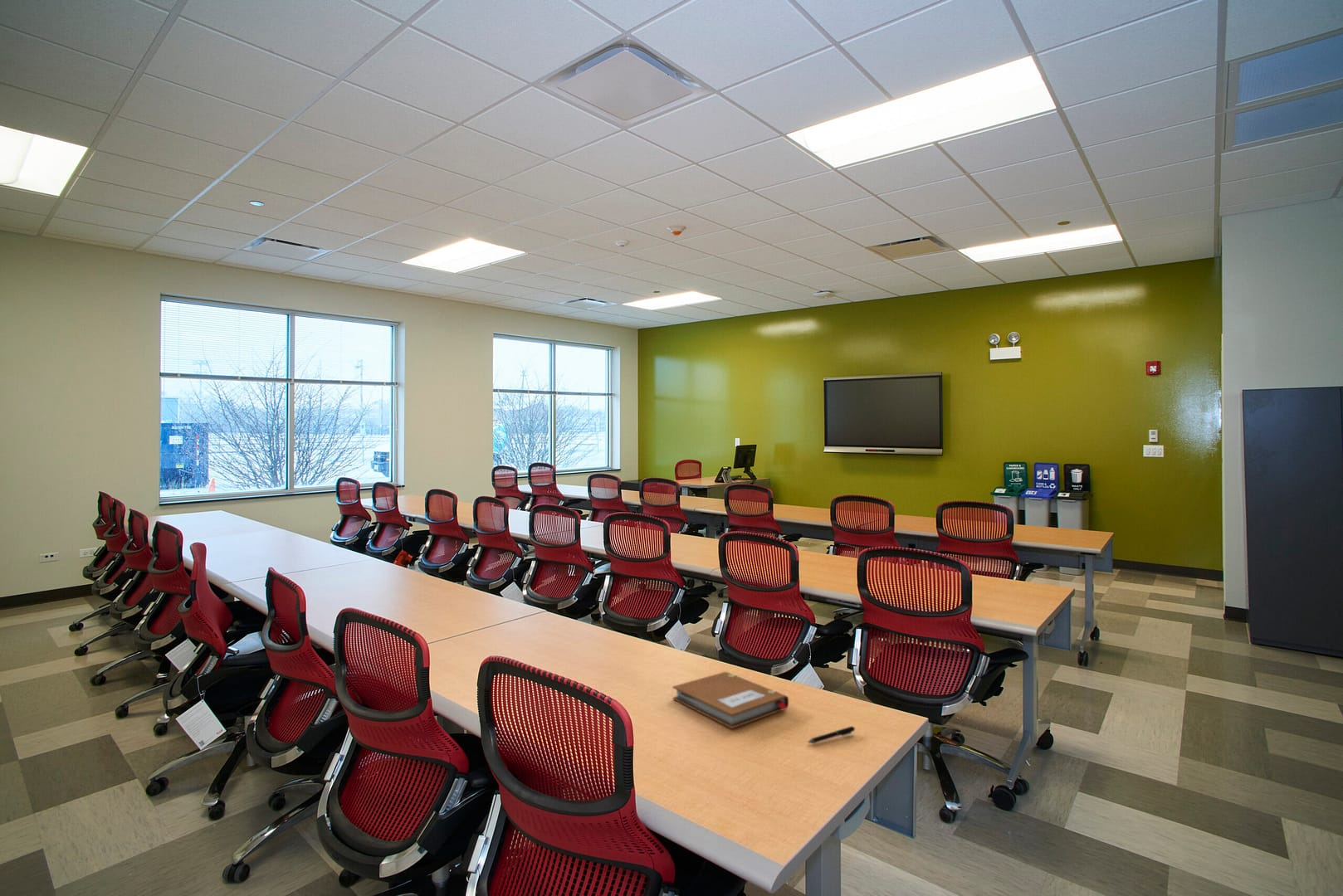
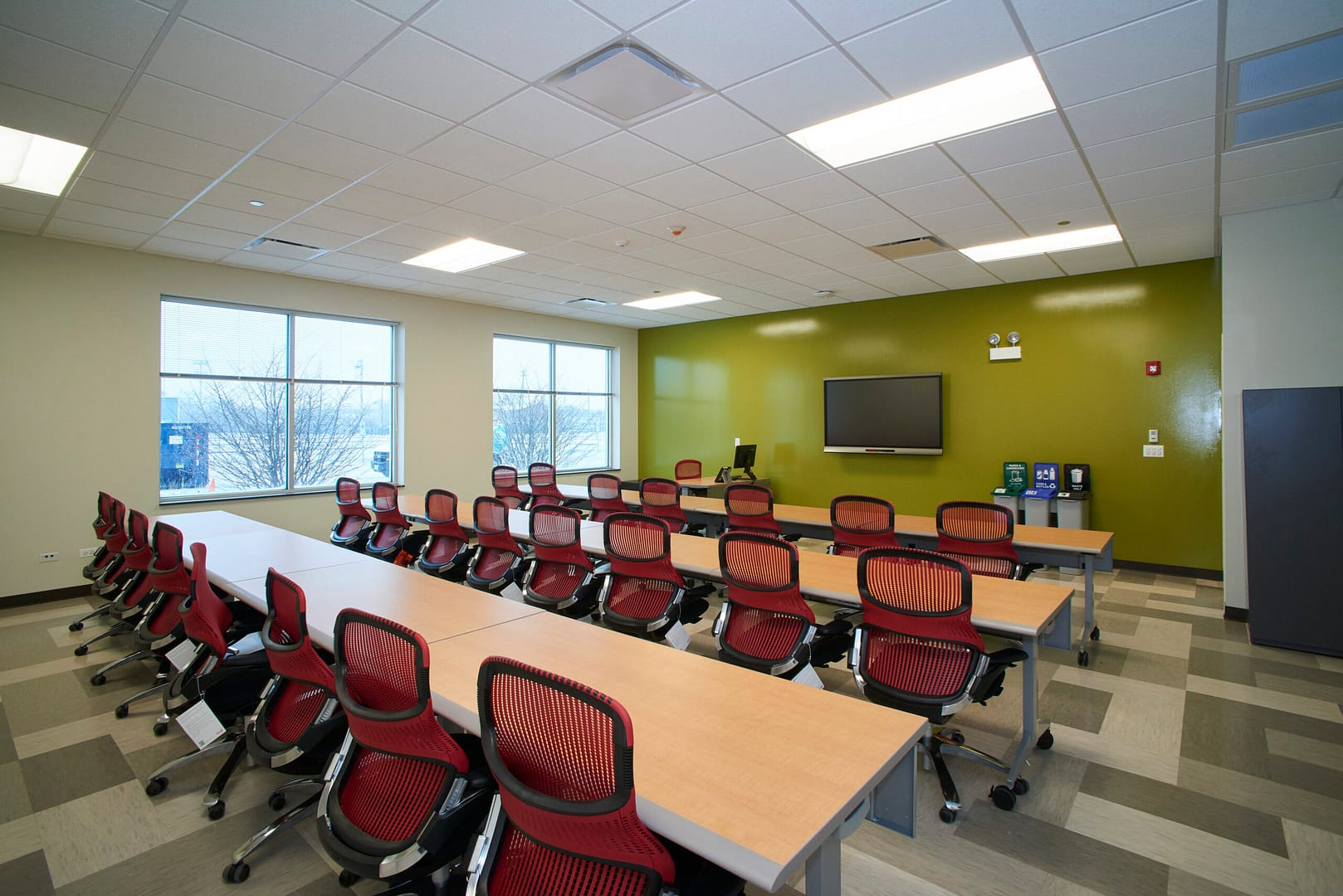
- notebook [671,671,789,729]
- pen [807,725,856,744]
